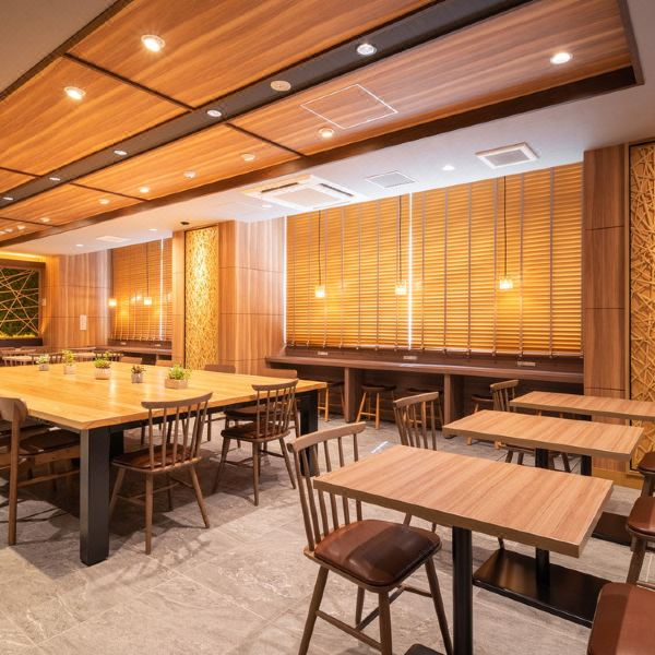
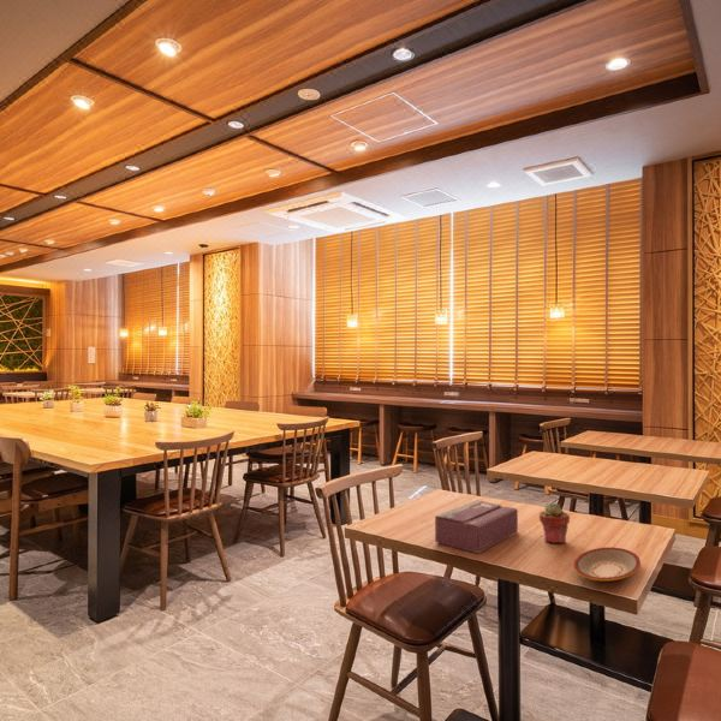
+ plate [573,547,642,583]
+ tissue box [434,499,519,554]
+ potted succulent [538,502,571,544]
